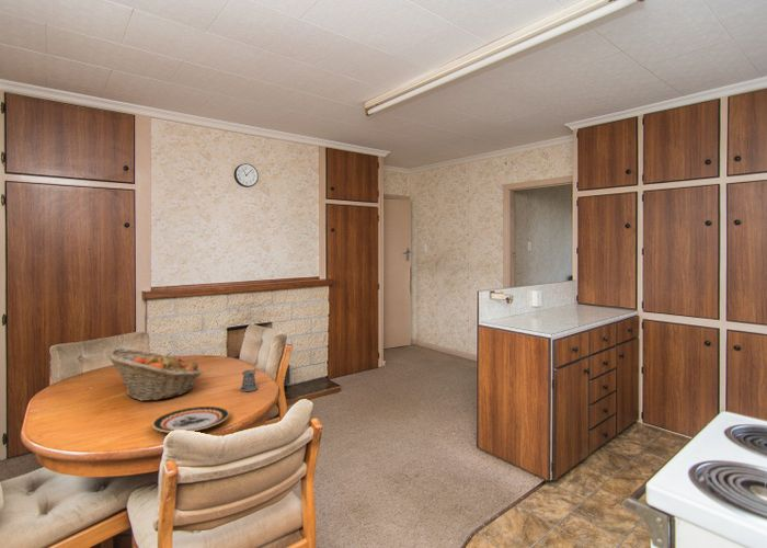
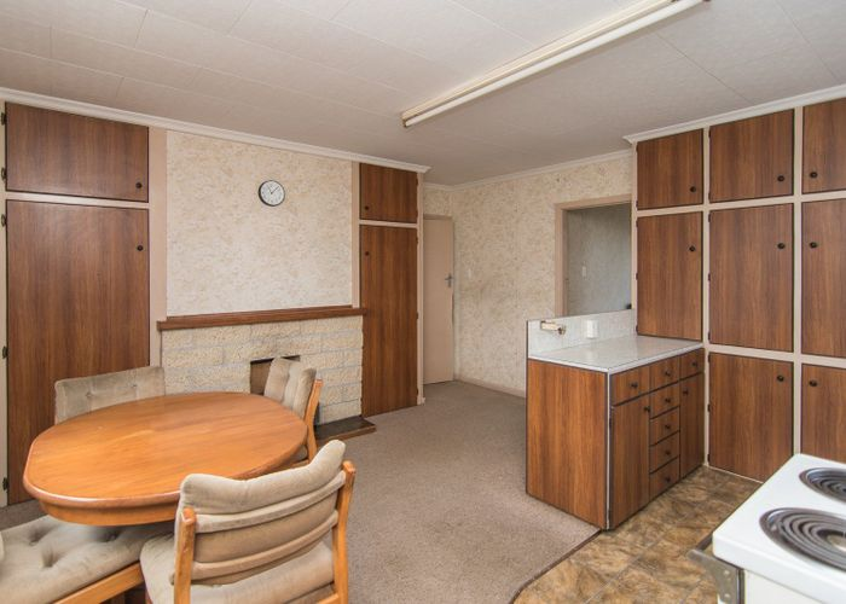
- fruit basket [105,349,204,402]
- pepper shaker [239,367,259,392]
- plate [151,406,230,434]
